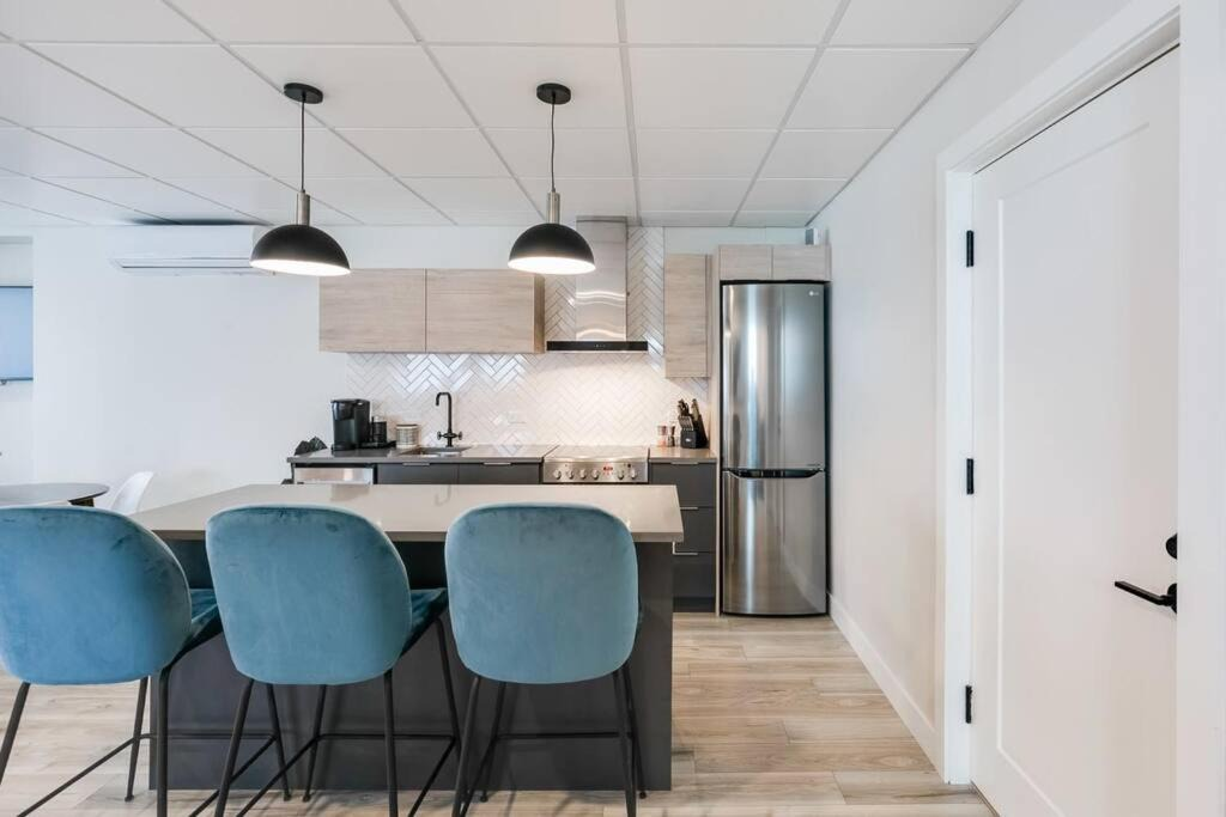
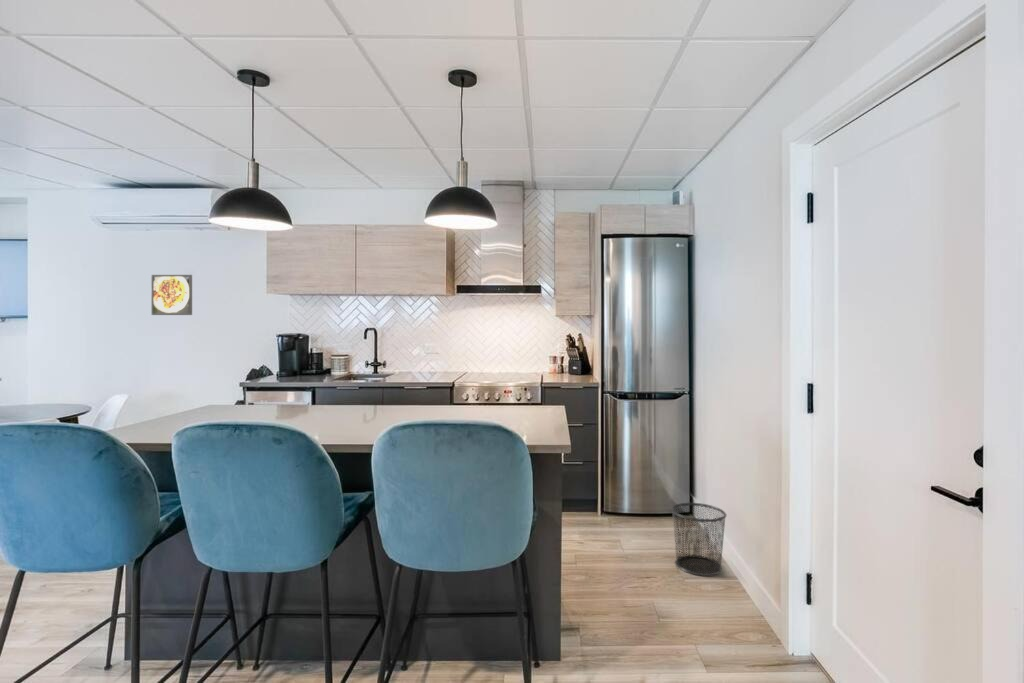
+ waste bin [670,502,728,577]
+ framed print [150,274,193,316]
